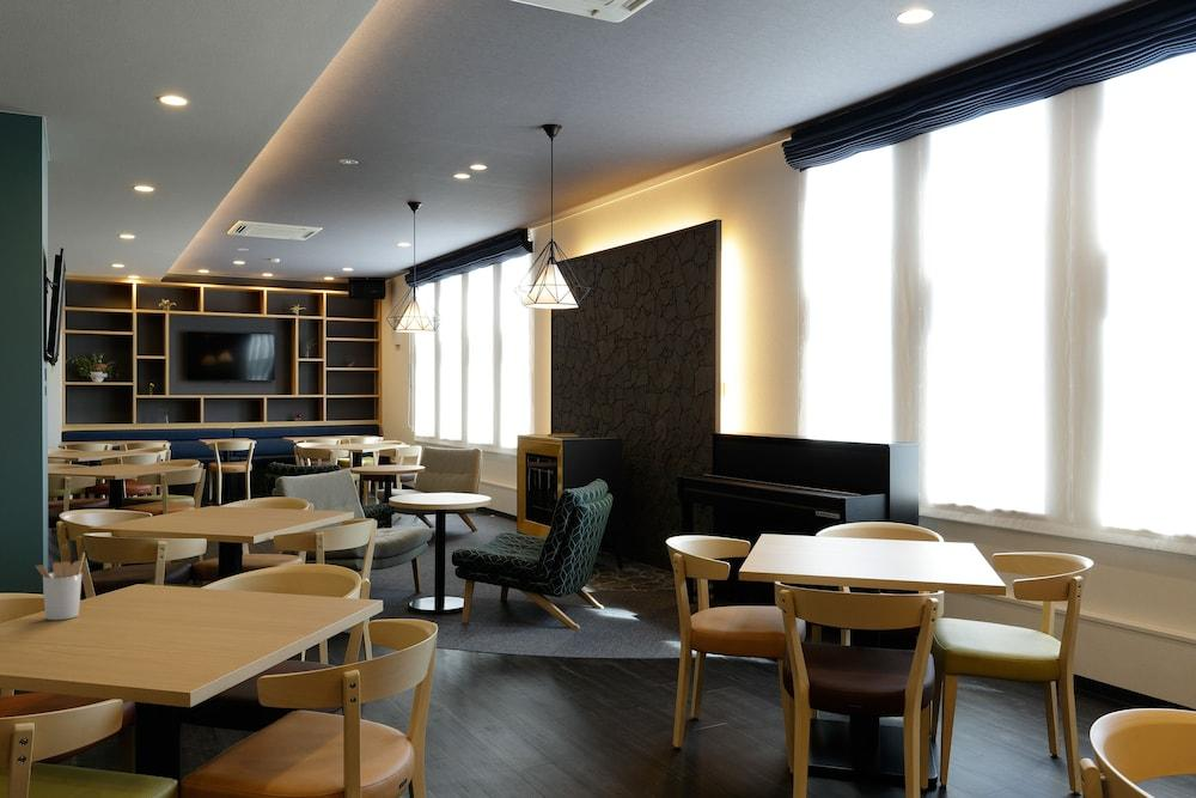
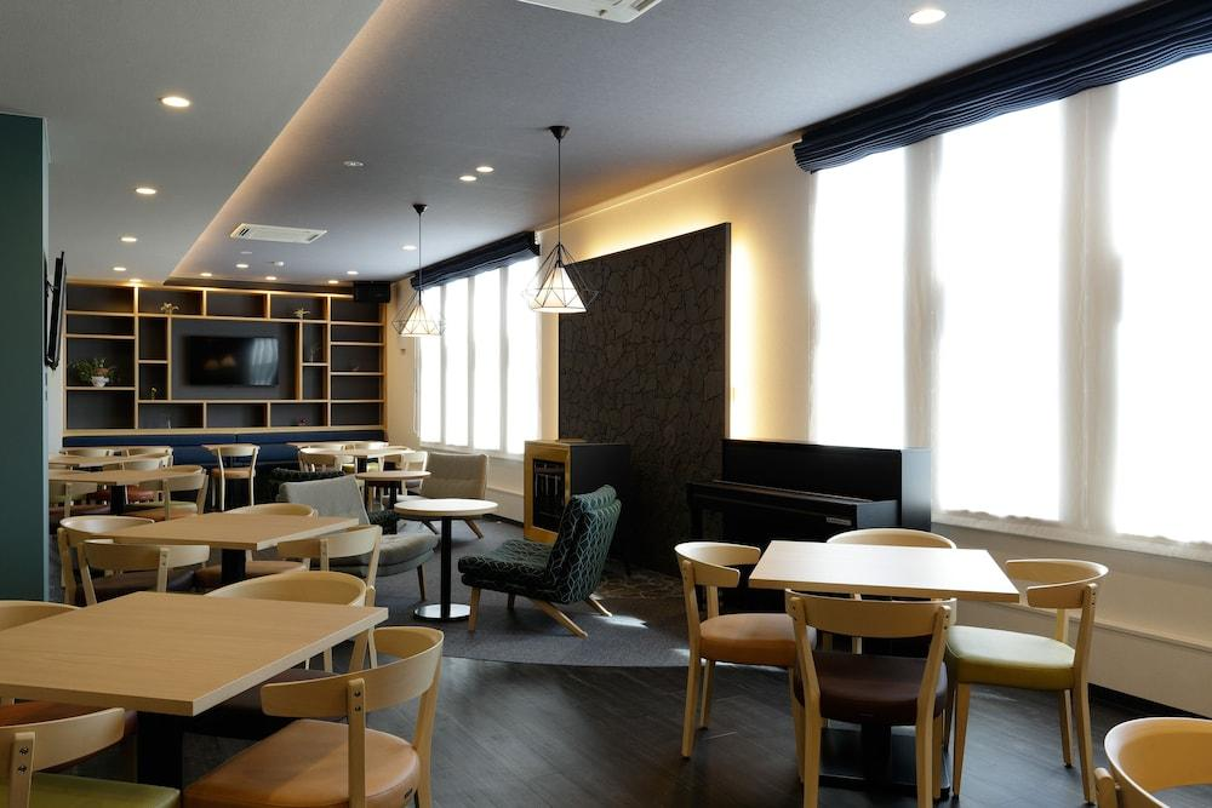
- utensil holder [35,552,86,621]
